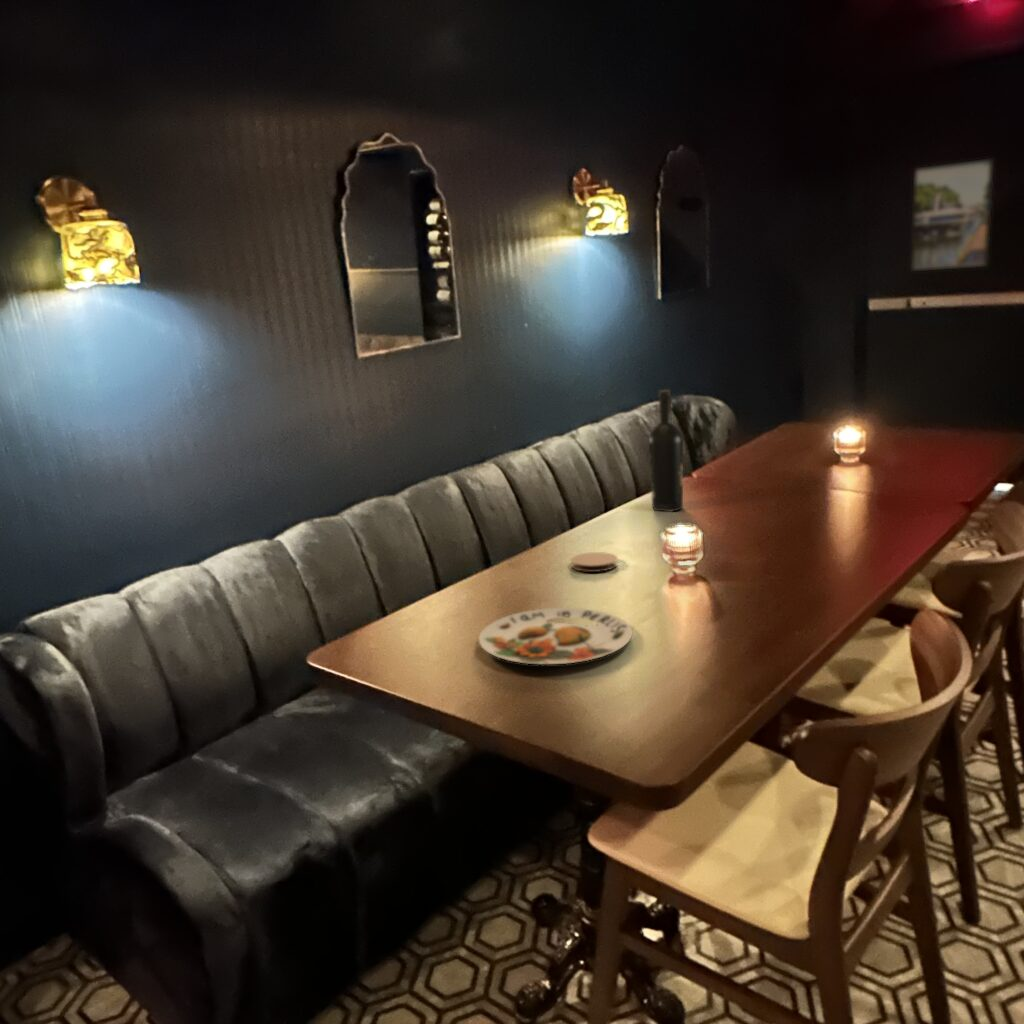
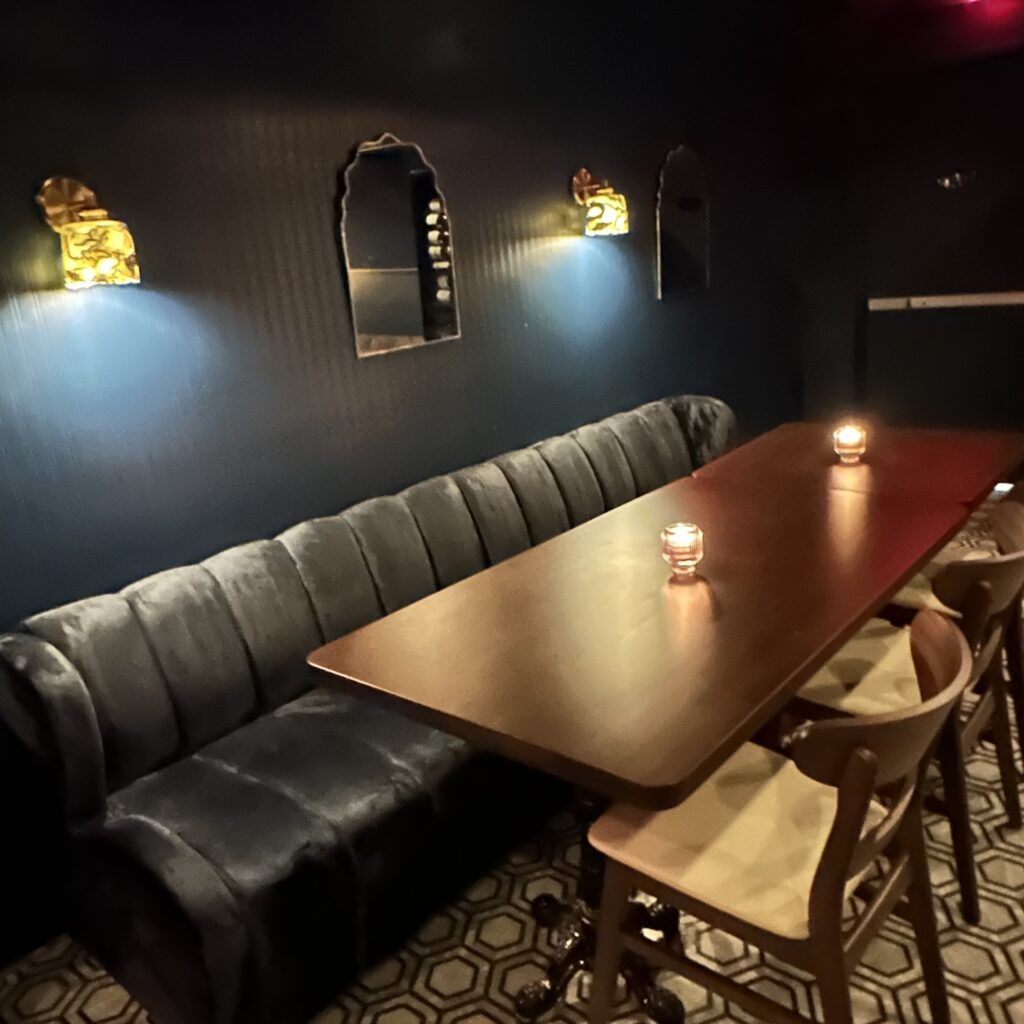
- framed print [909,157,995,273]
- wine bottle [648,389,684,513]
- coaster [570,551,619,573]
- plate [478,607,633,665]
